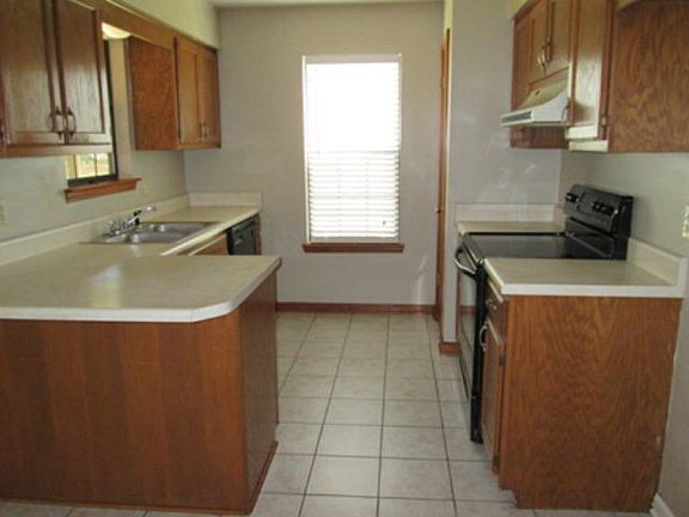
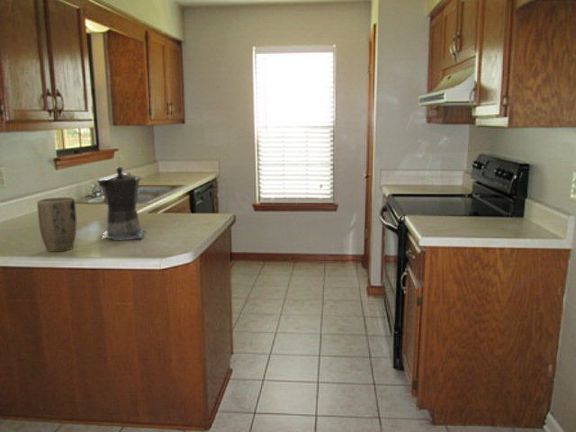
+ plant pot [36,196,77,253]
+ coffee maker [97,166,146,241]
